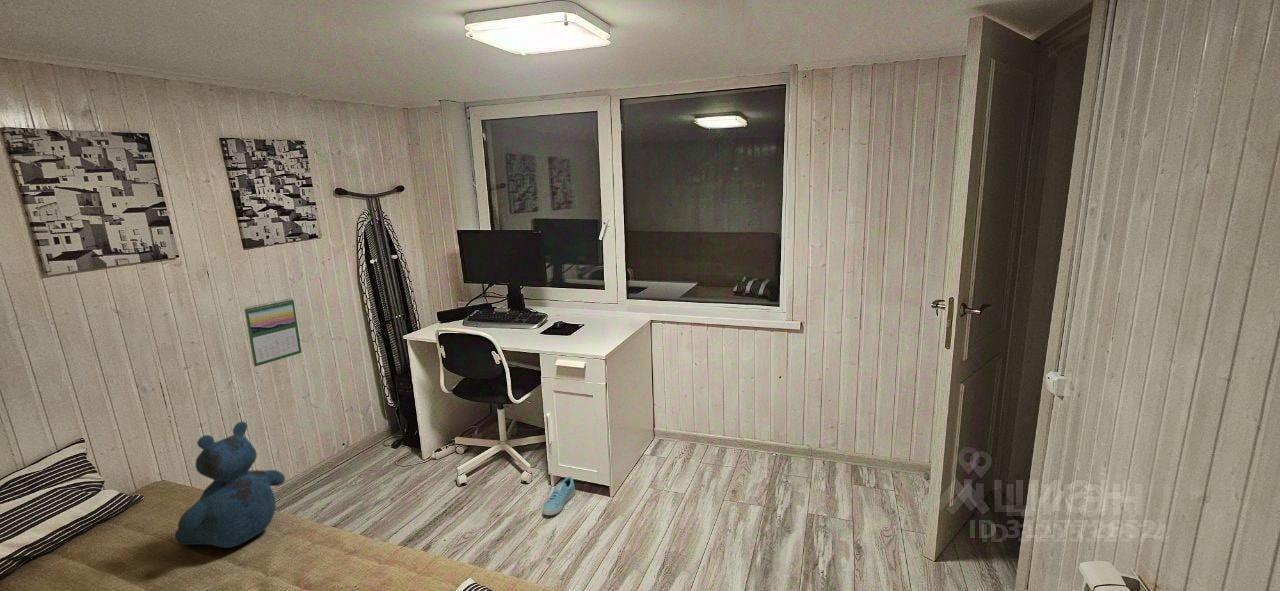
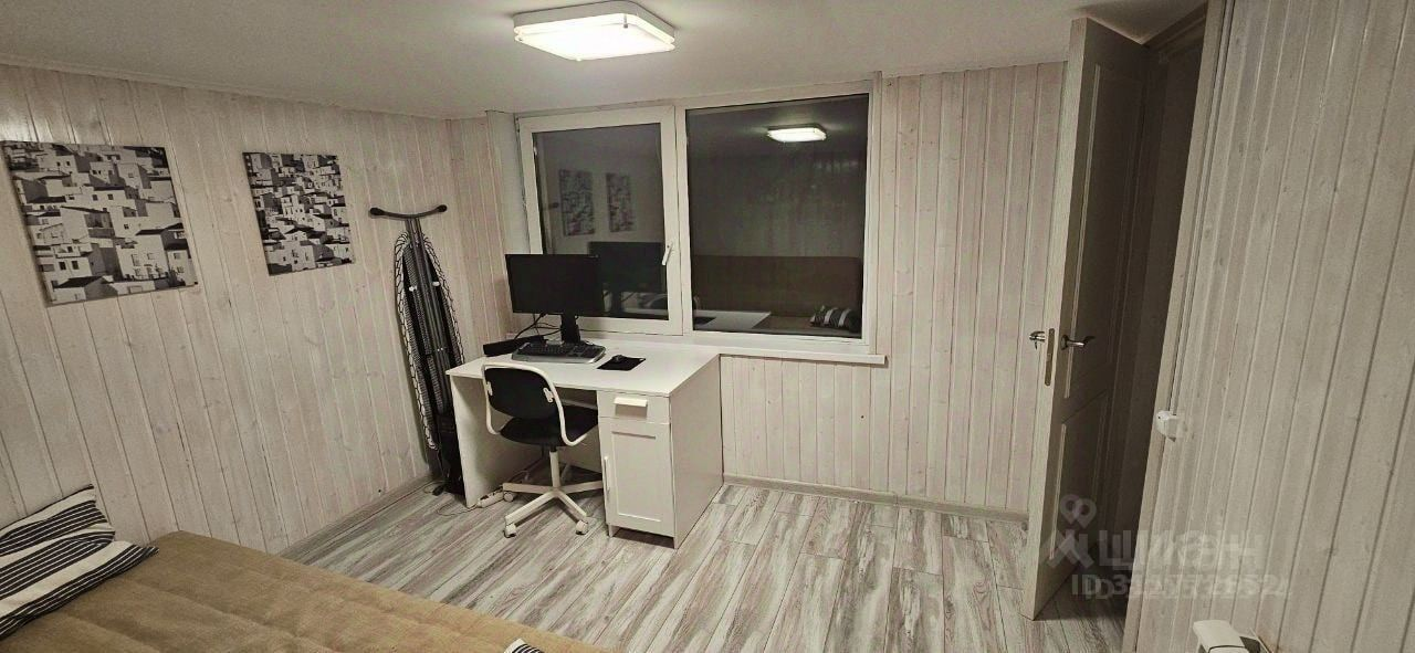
- teddy bear [173,420,286,549]
- calendar [243,297,303,368]
- sneaker [541,476,576,516]
